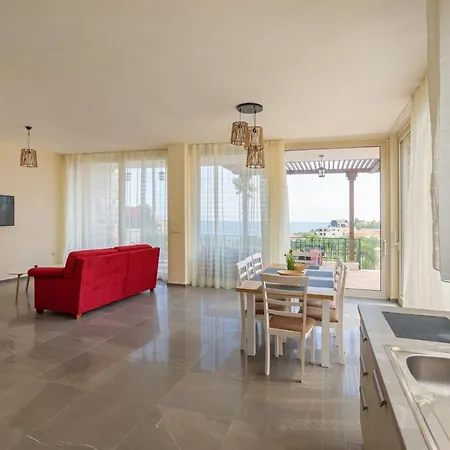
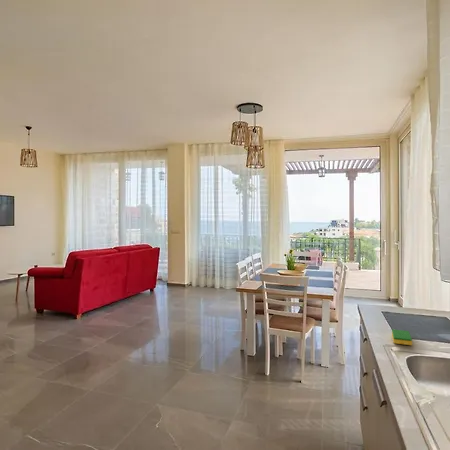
+ dish sponge [391,328,413,346]
